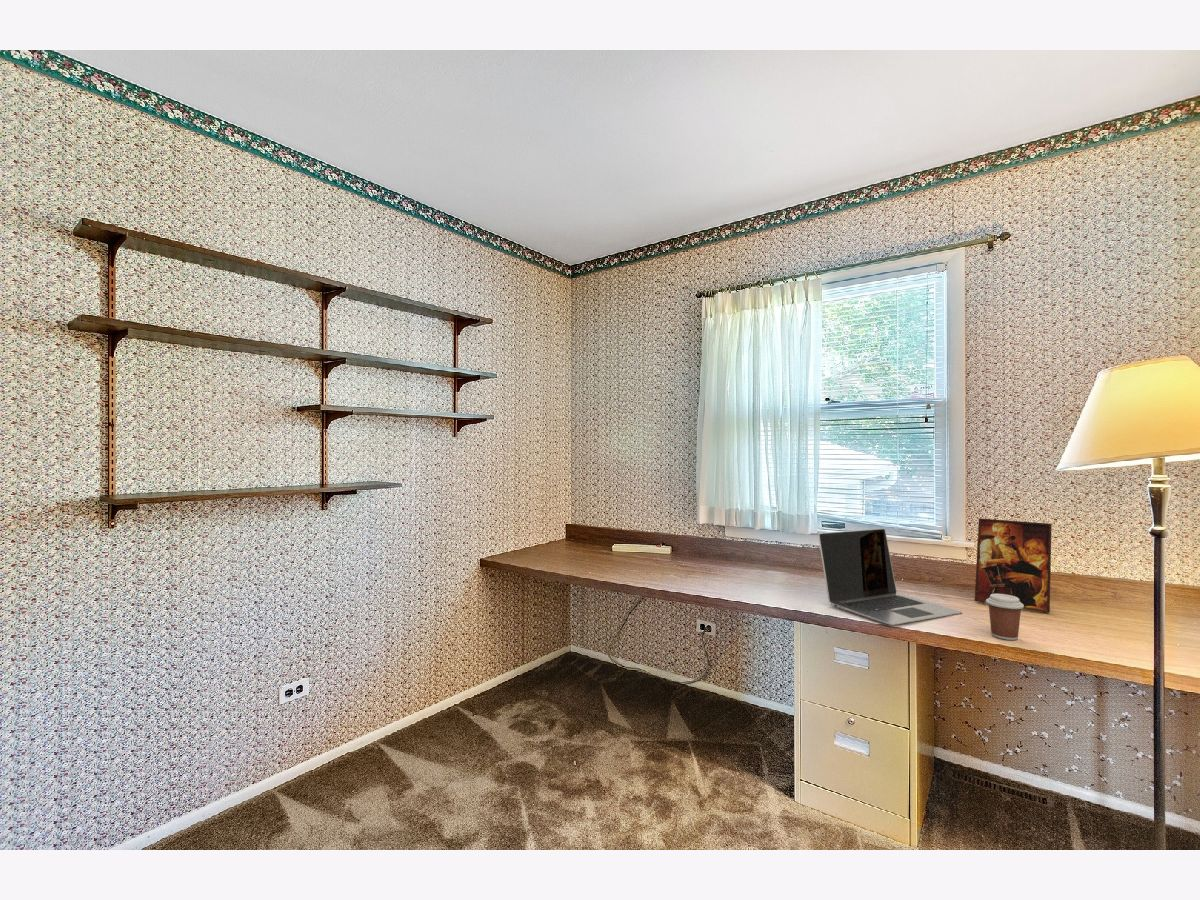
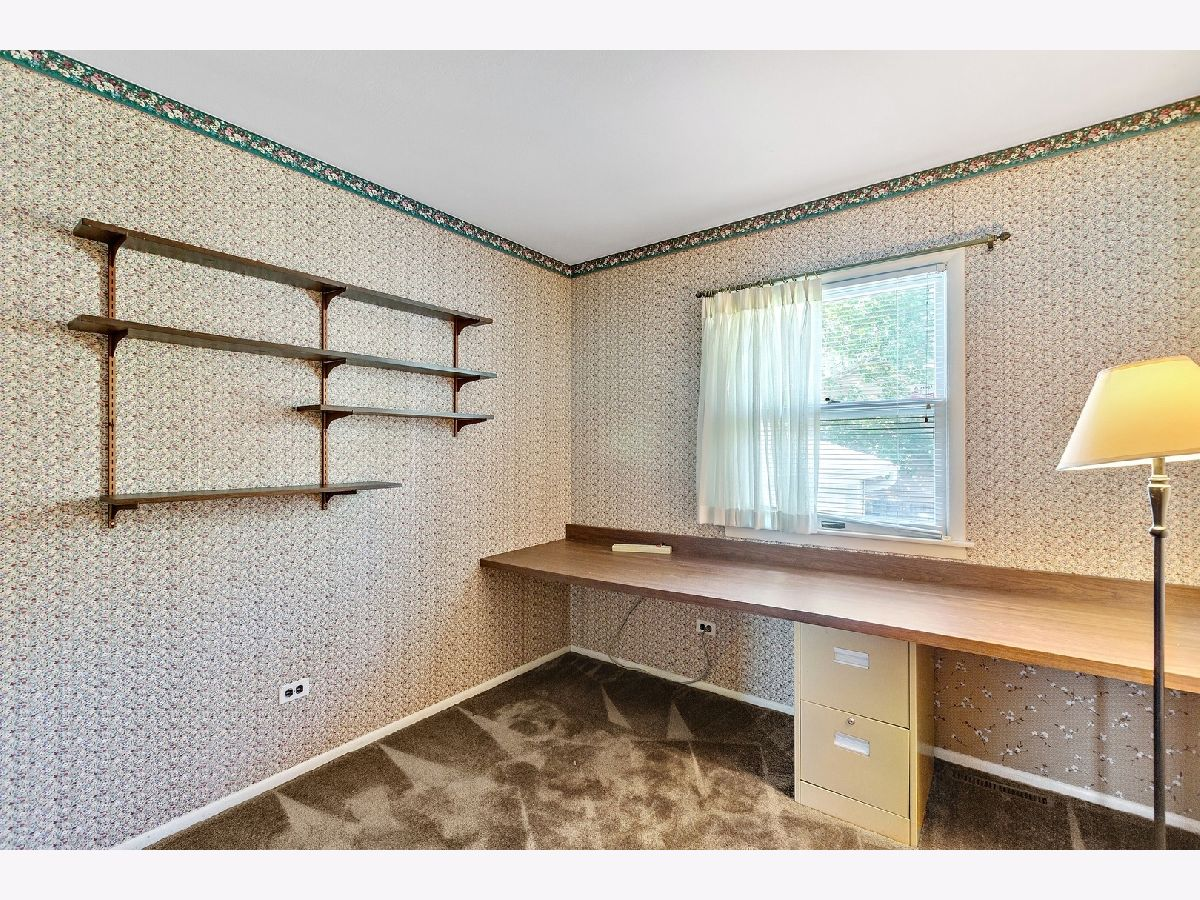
- coffee cup [985,594,1024,641]
- picture frame [974,517,1053,614]
- laptop [817,528,963,626]
